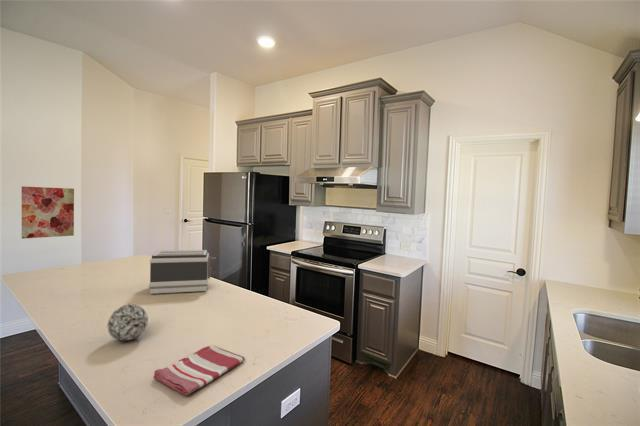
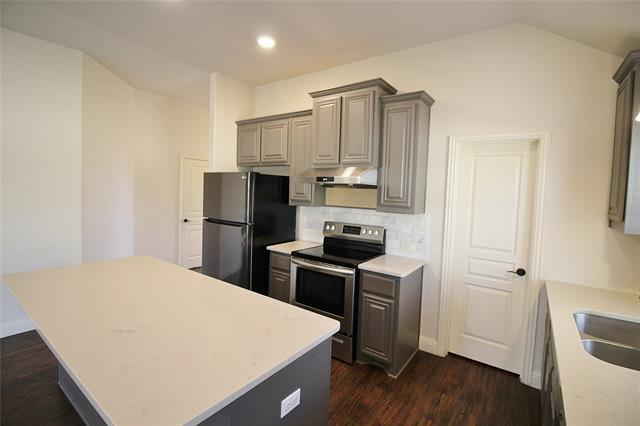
- decorative ball [107,301,149,342]
- wall art [21,185,75,240]
- toaster [148,249,217,295]
- dish towel [153,344,246,397]
